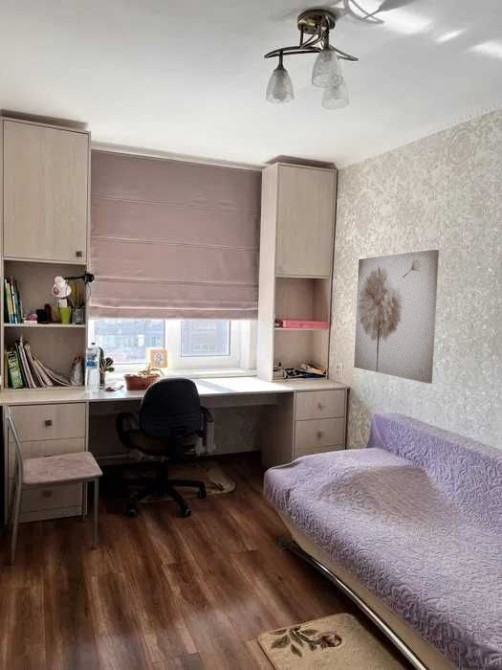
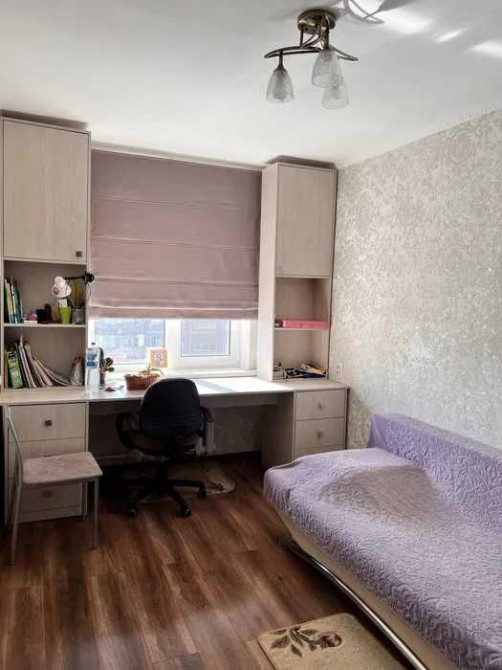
- wall art [353,249,440,384]
